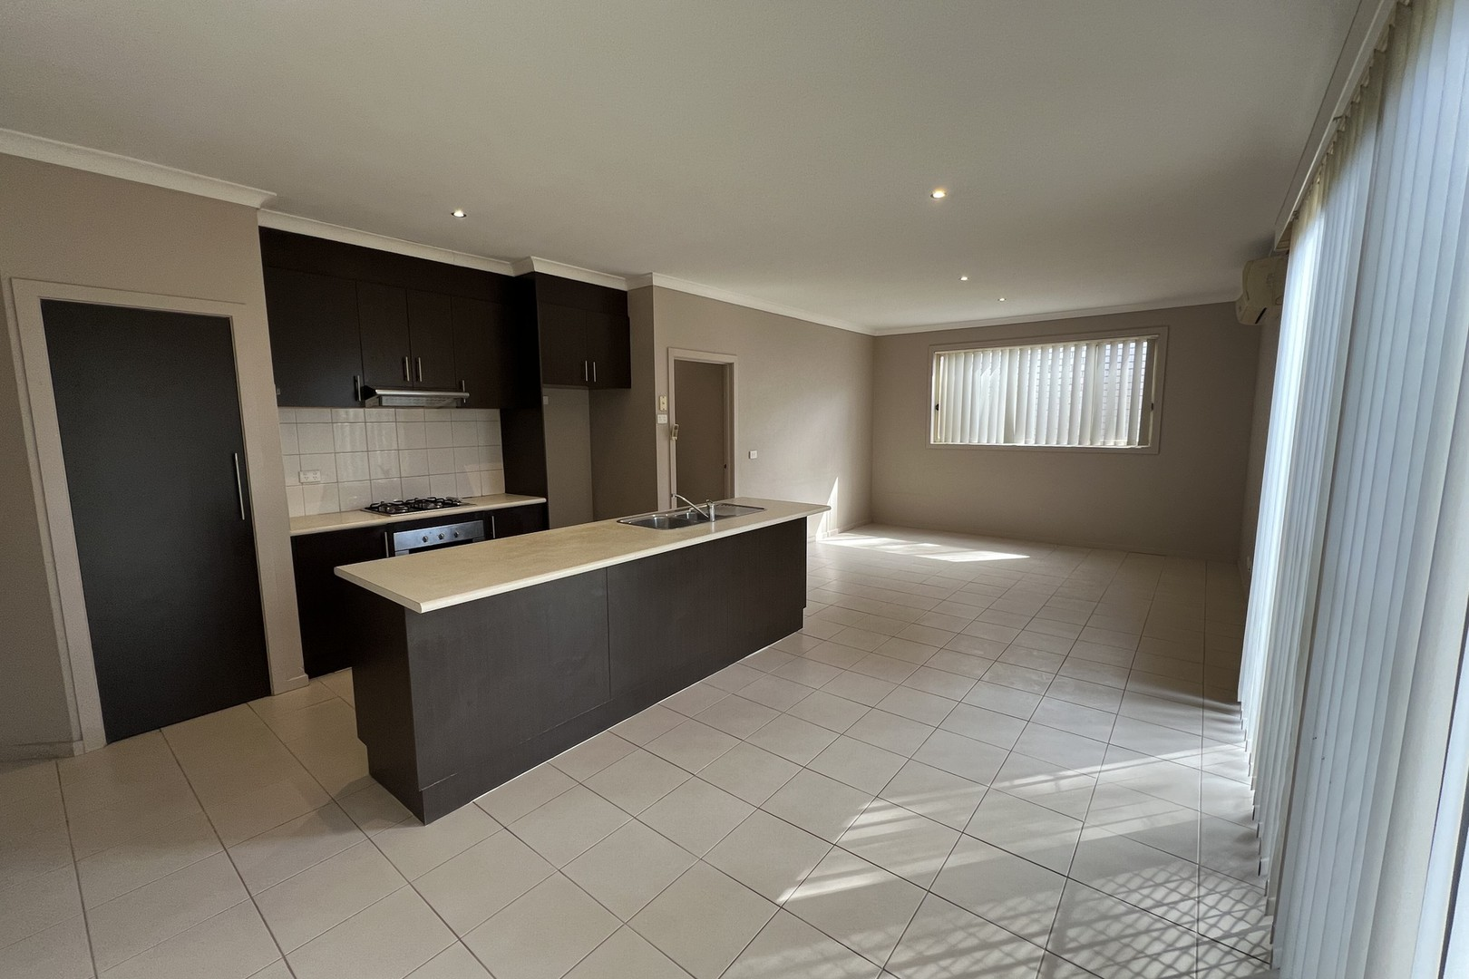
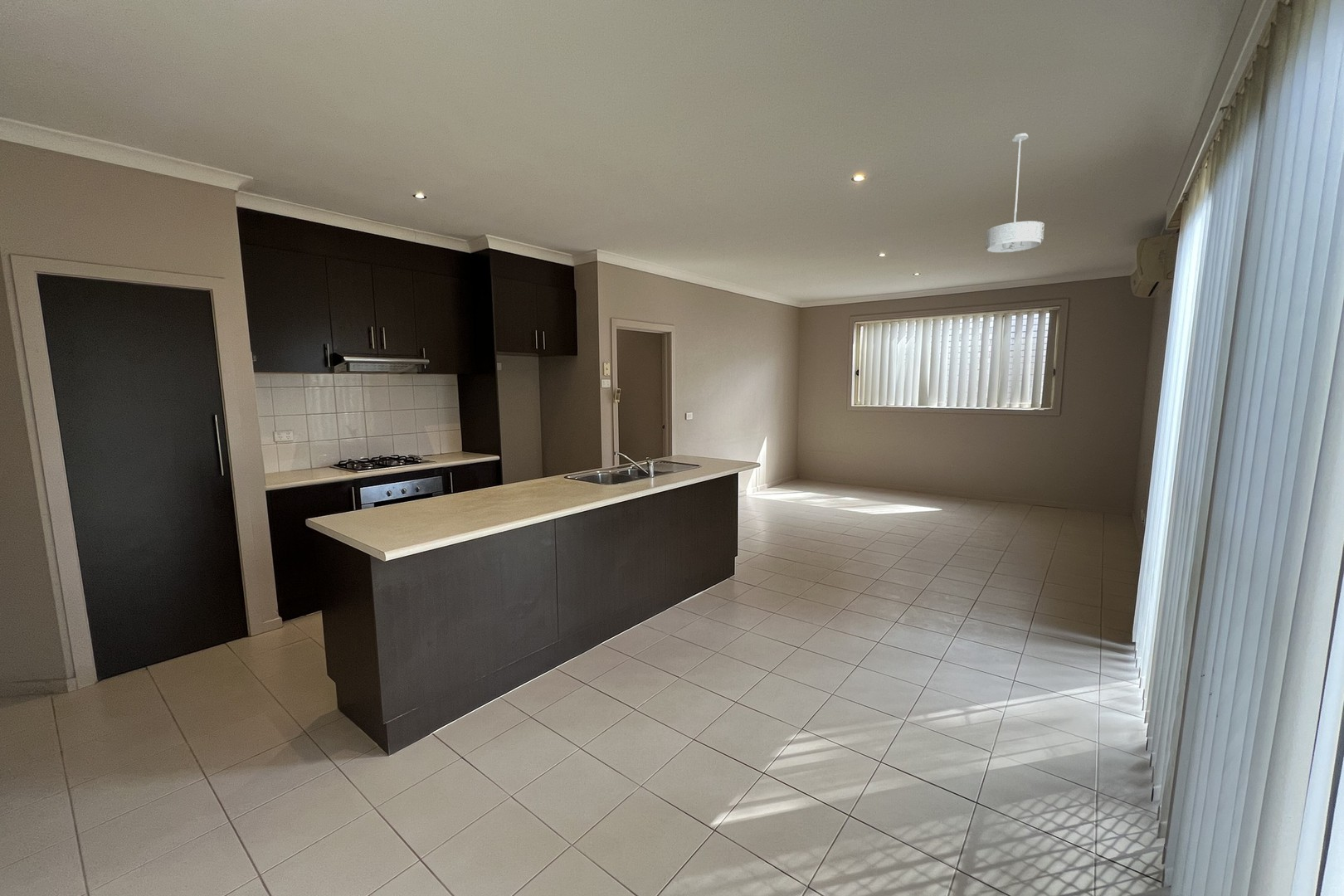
+ ceiling light fixture [984,133,1045,253]
